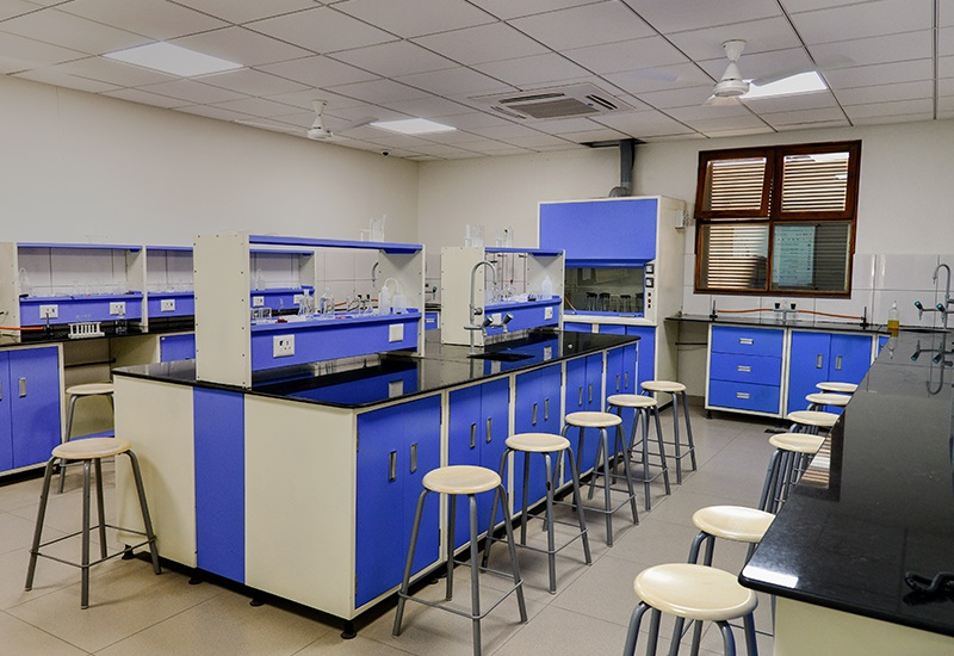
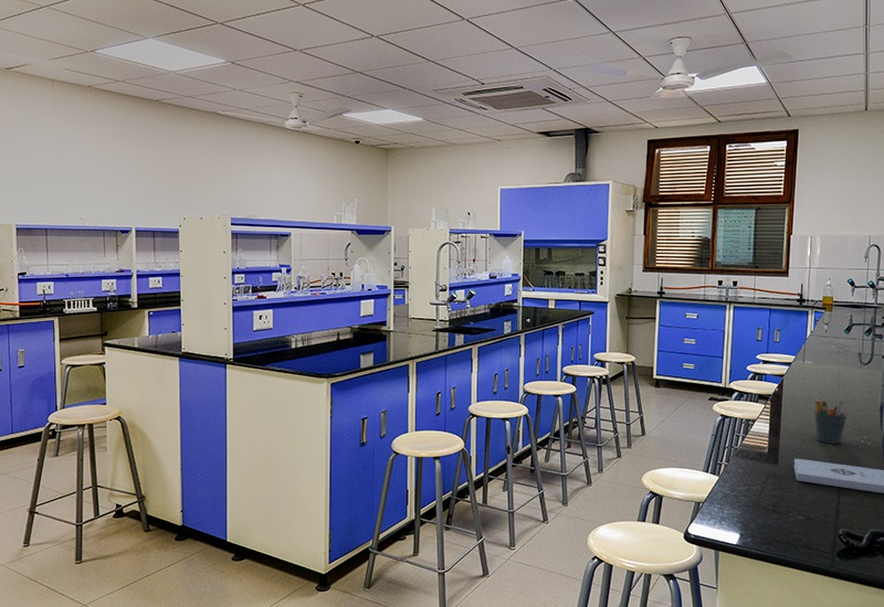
+ pen holder [813,400,848,445]
+ notepad [792,458,884,494]
